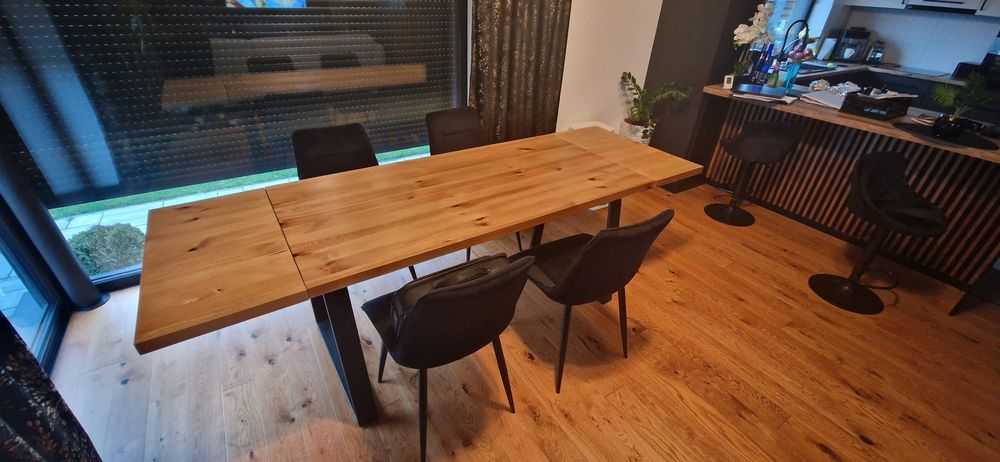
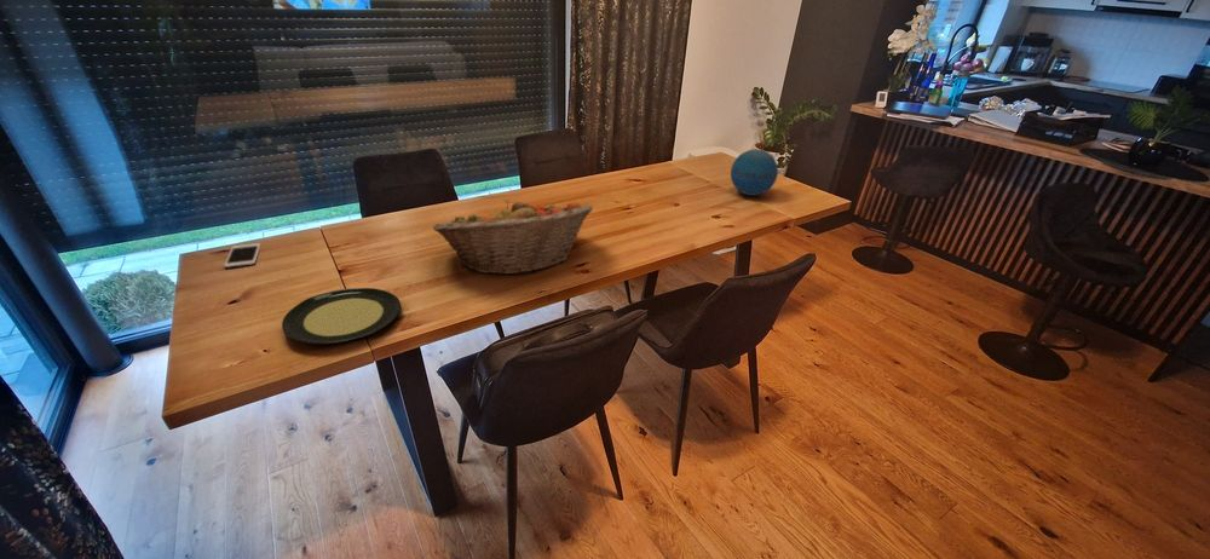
+ plate [281,287,402,345]
+ cell phone [223,242,261,269]
+ decorative orb [730,148,779,197]
+ fruit basket [432,198,594,276]
